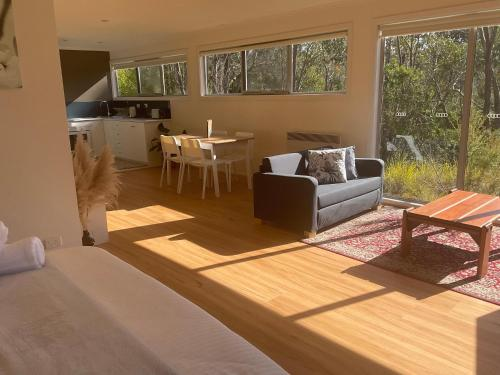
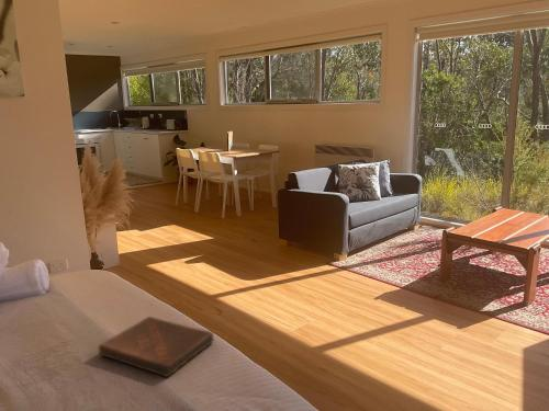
+ book [98,316,214,378]
